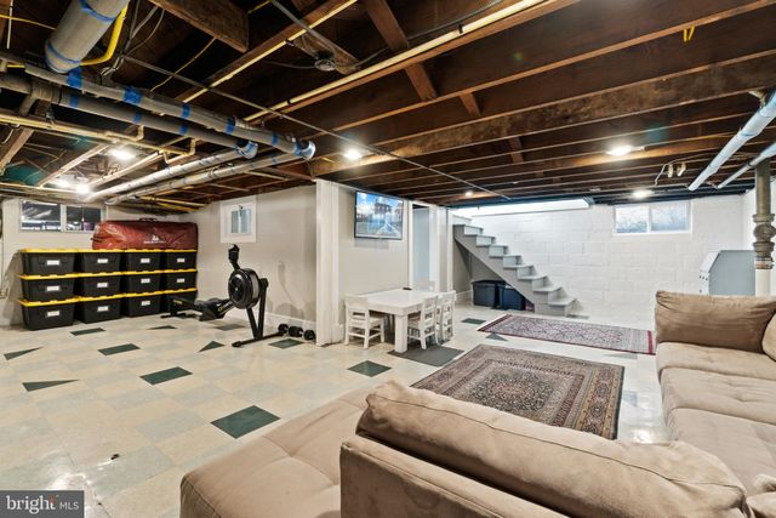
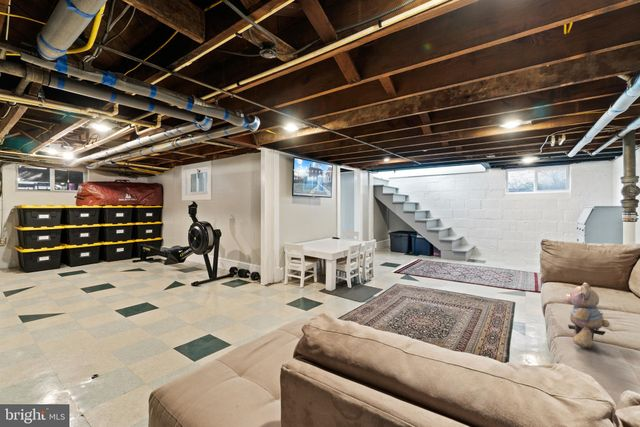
+ teddy bear [563,282,611,349]
